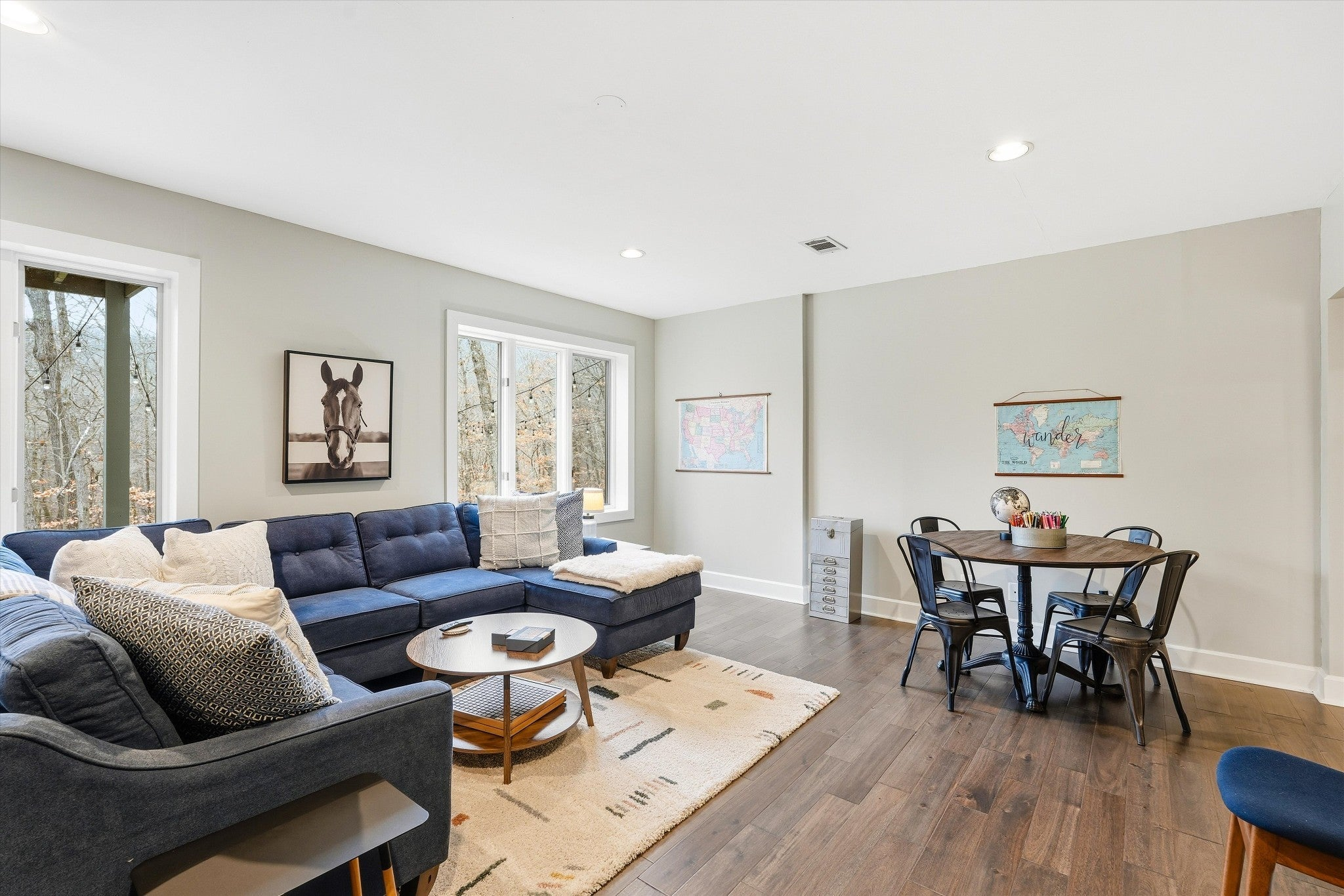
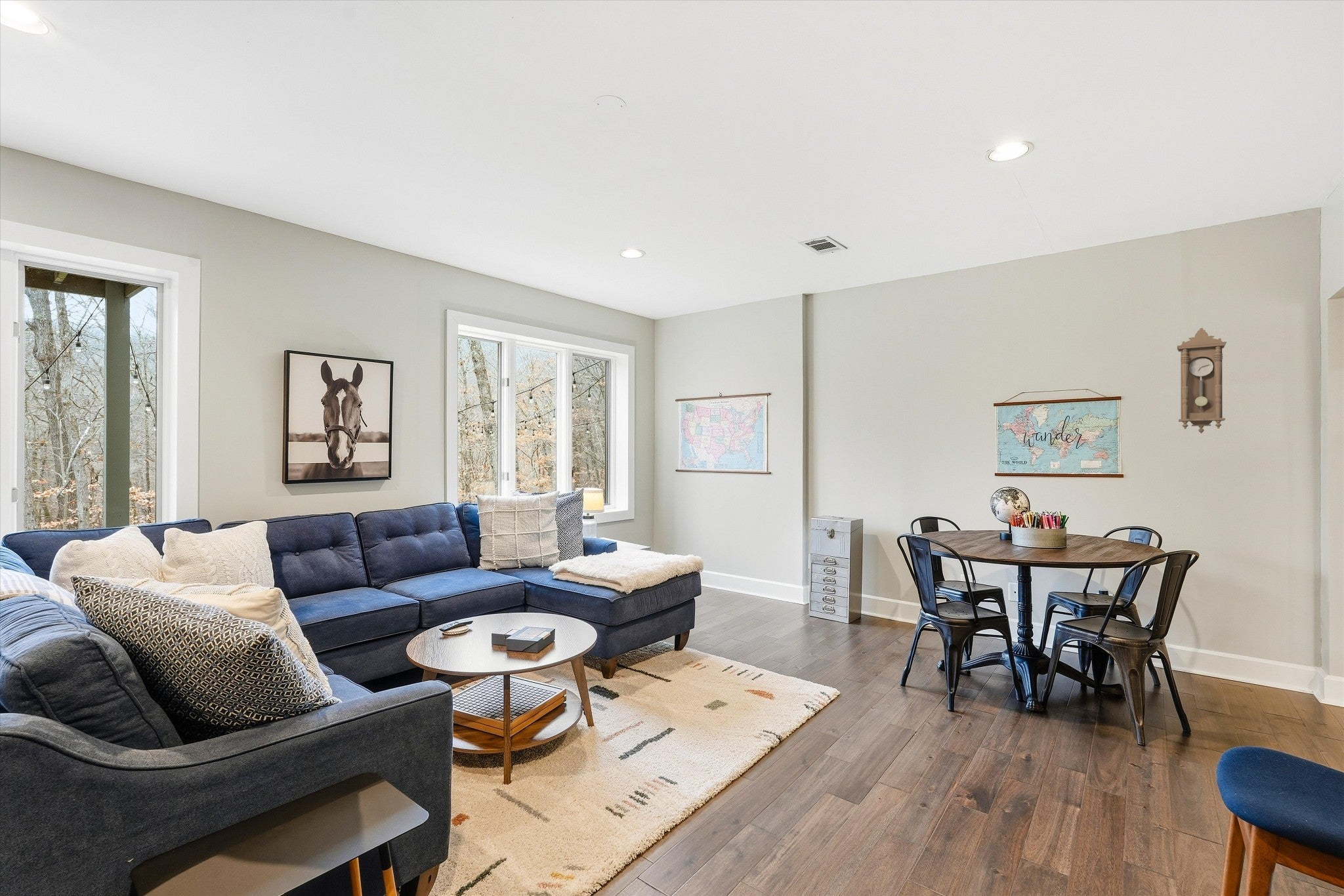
+ pendulum clock [1177,327,1227,434]
